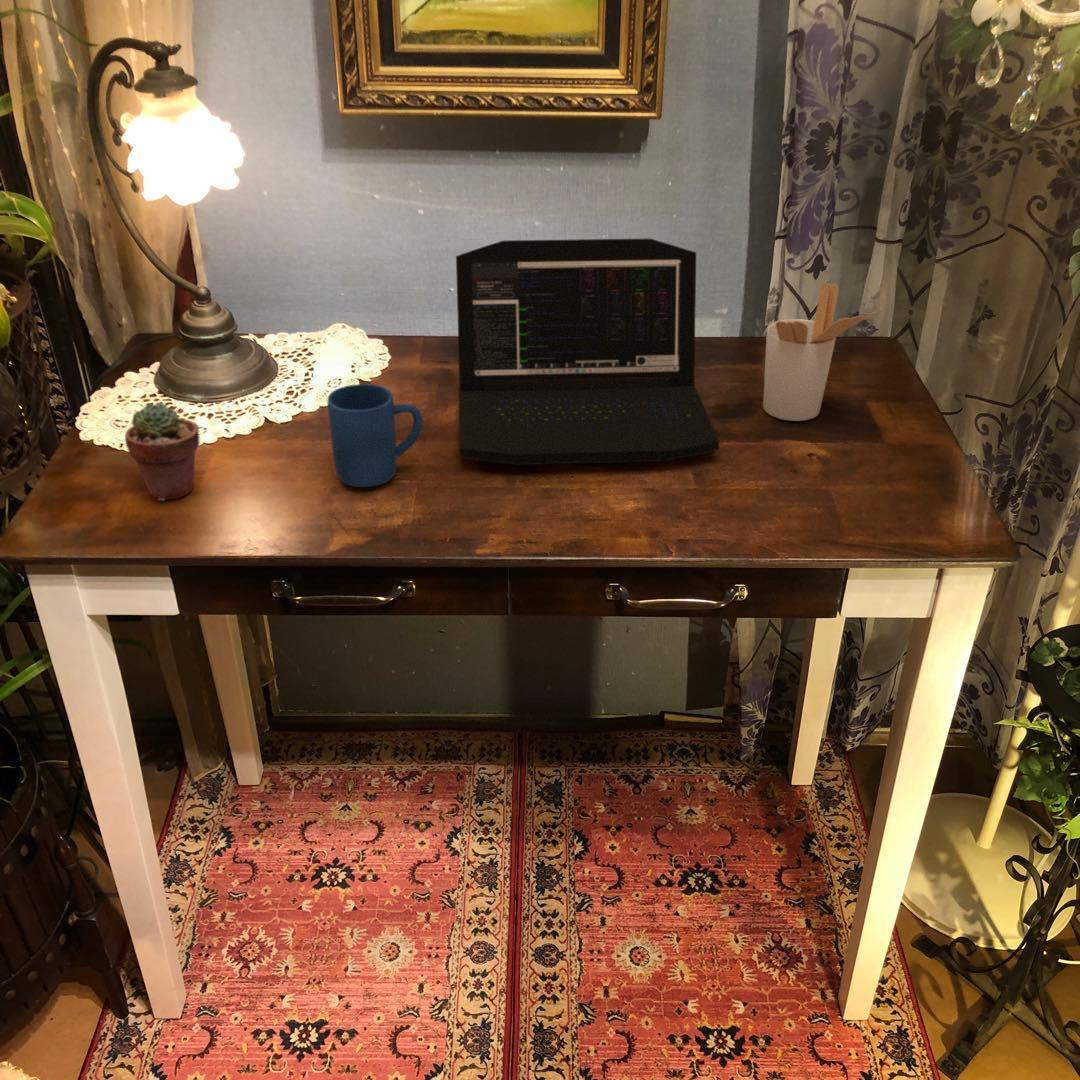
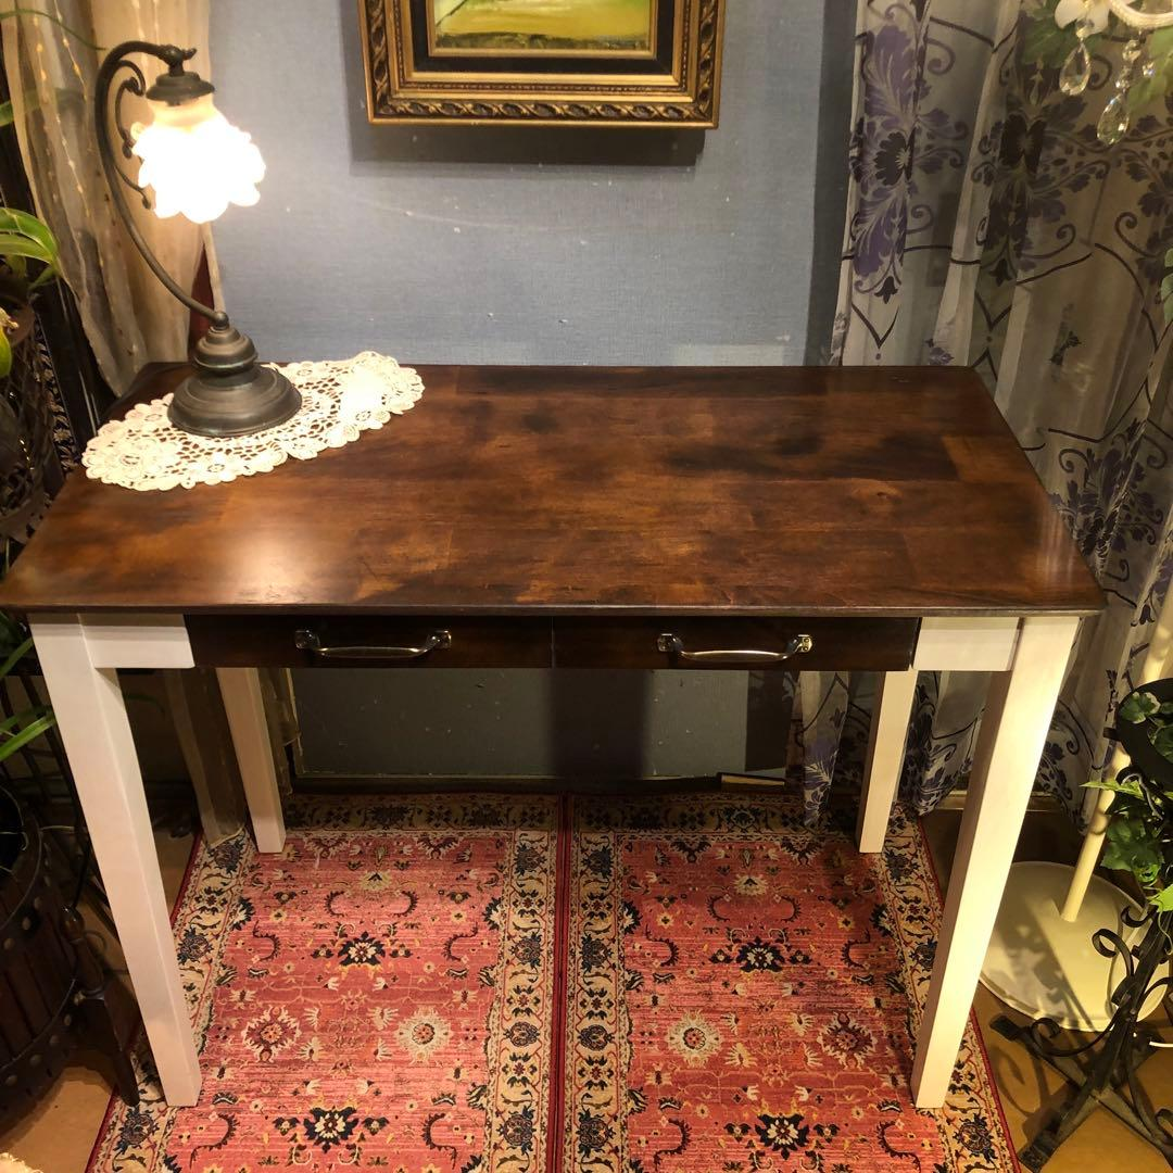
- laptop [455,237,720,466]
- mug [327,383,424,488]
- potted succulent [124,401,201,502]
- utensil holder [762,282,878,422]
